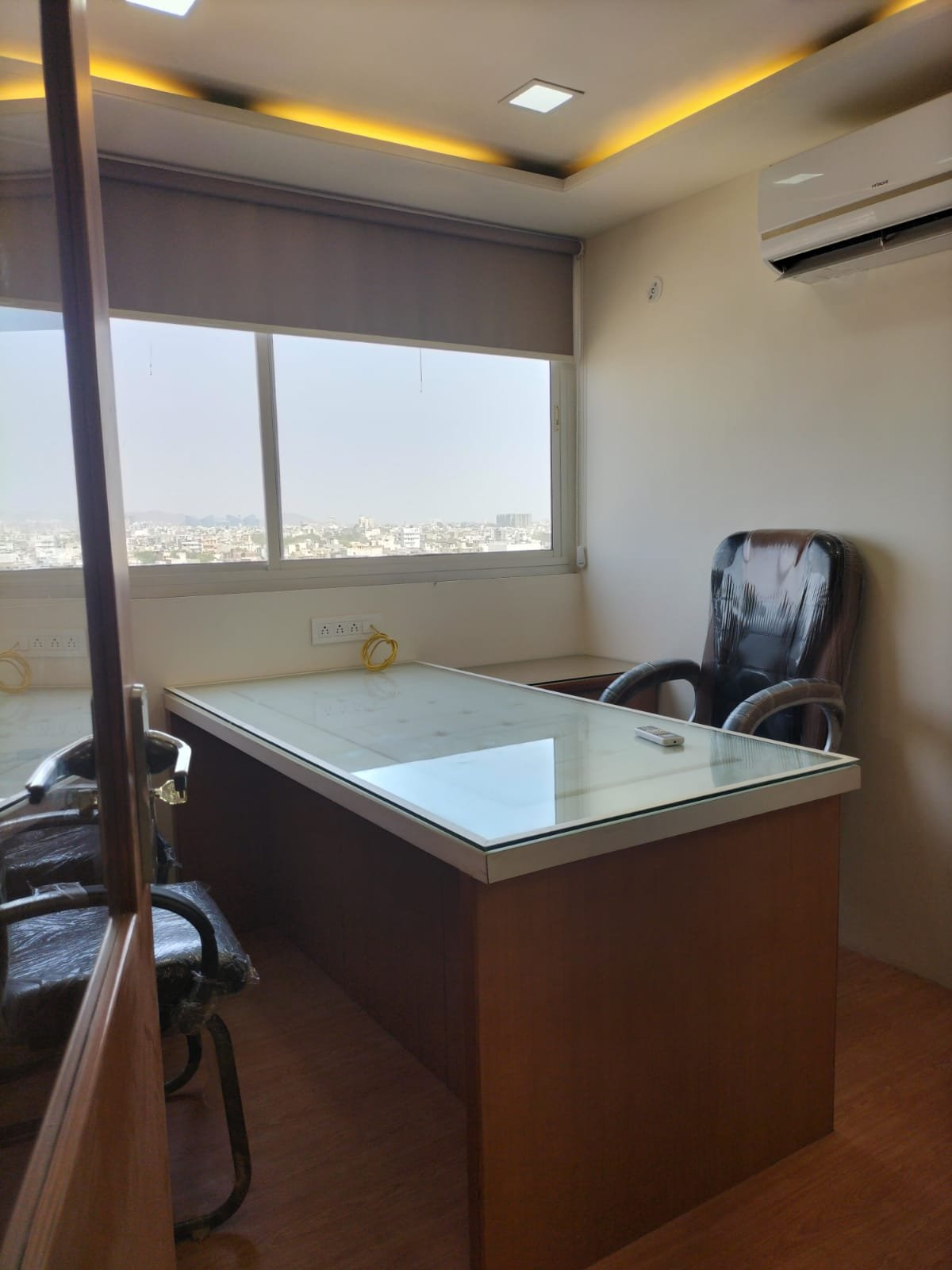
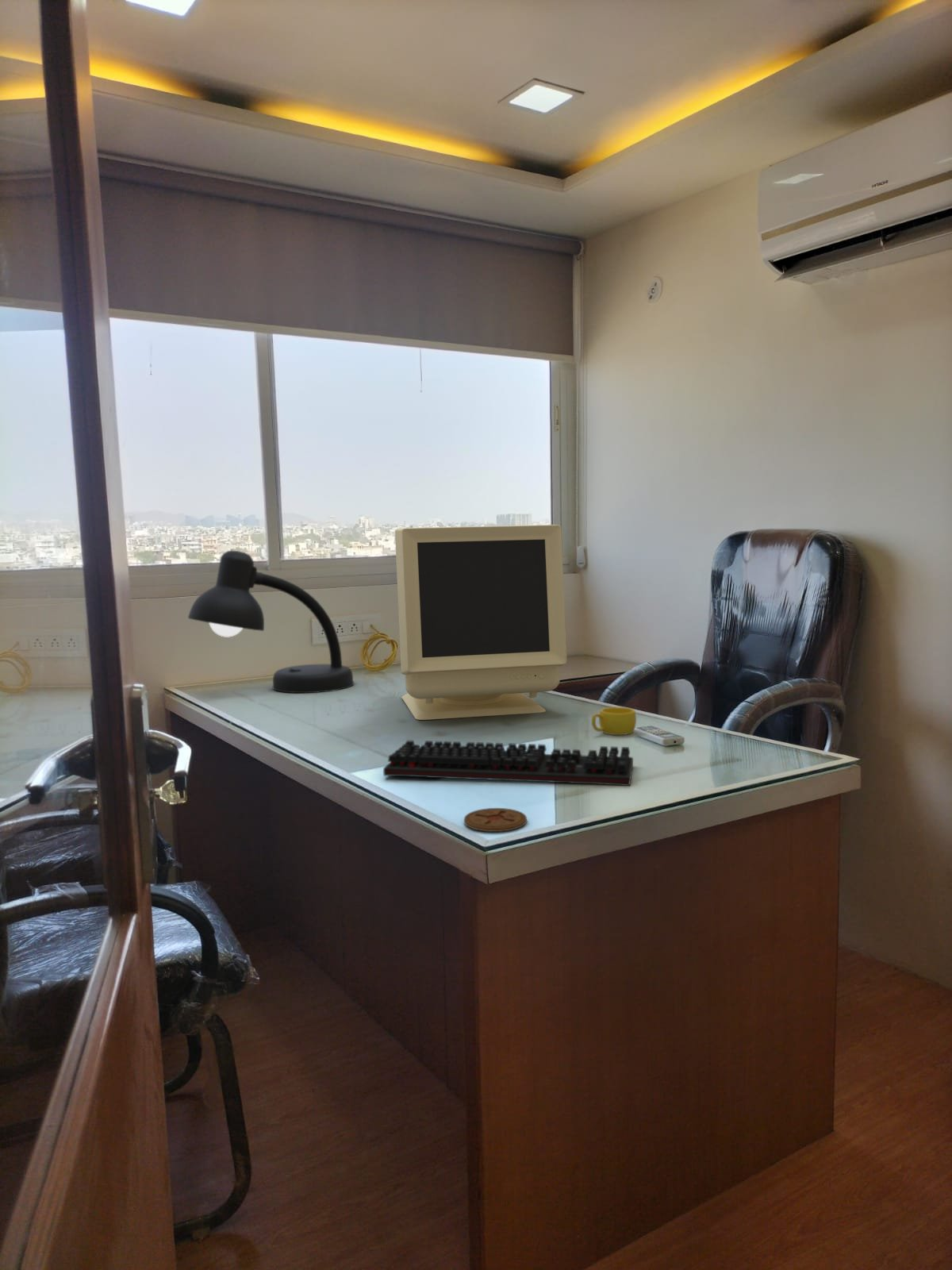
+ desk lamp [187,550,355,694]
+ cup [591,706,637,736]
+ monitor [394,524,567,721]
+ keyboard [382,739,634,787]
+ coaster [463,807,528,833]
